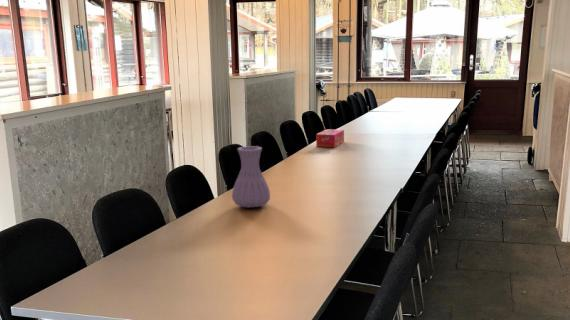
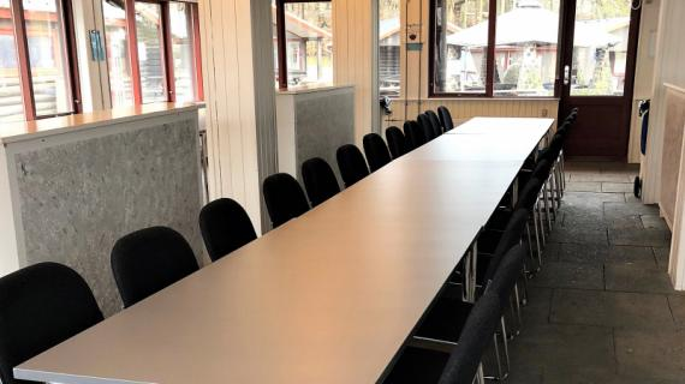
- tissue box [315,128,345,148]
- vase [231,145,271,208]
